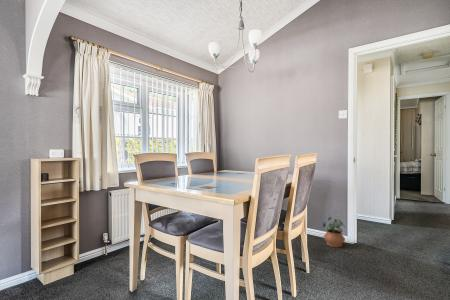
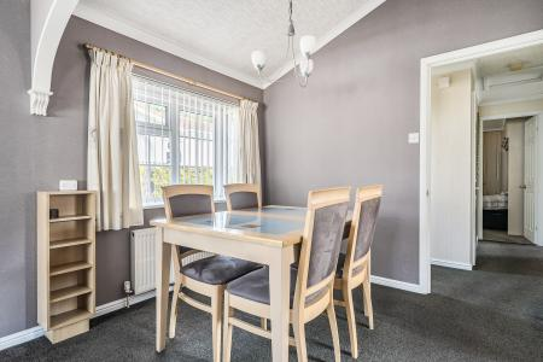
- potted plant [322,216,347,248]
